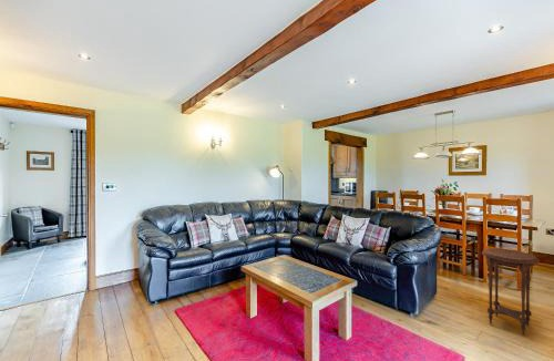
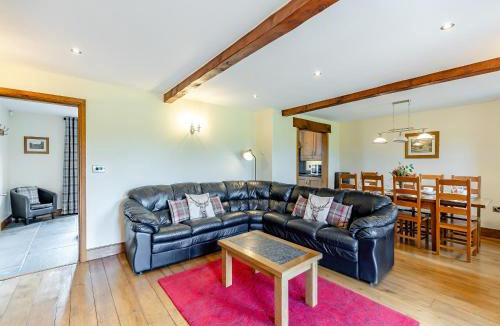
- side table [481,248,541,337]
